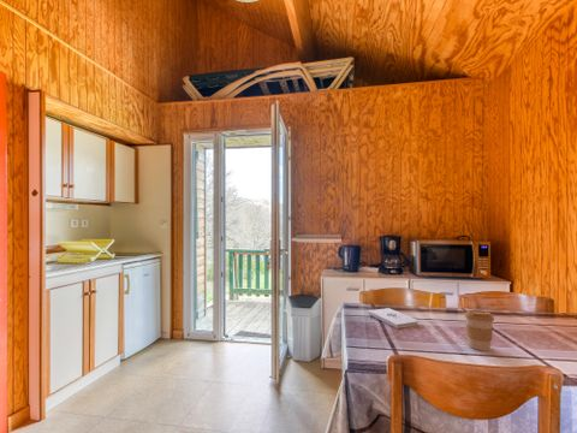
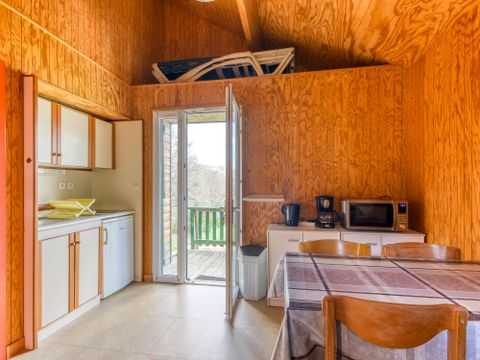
- notepad [367,307,420,330]
- coffee cup [463,309,495,352]
